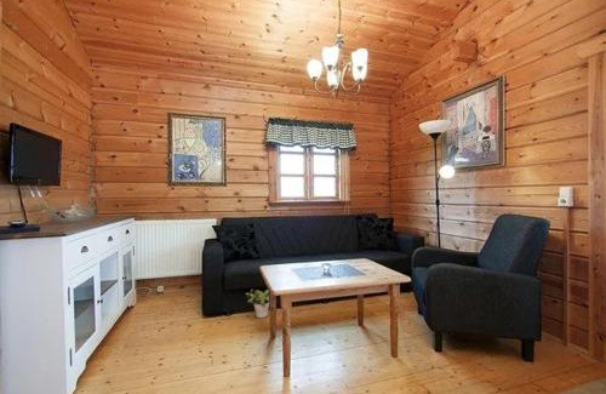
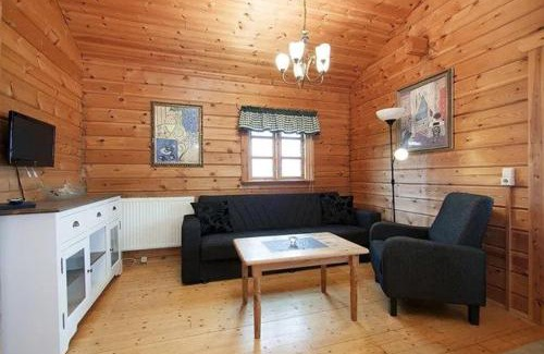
- potted plant [245,289,270,319]
